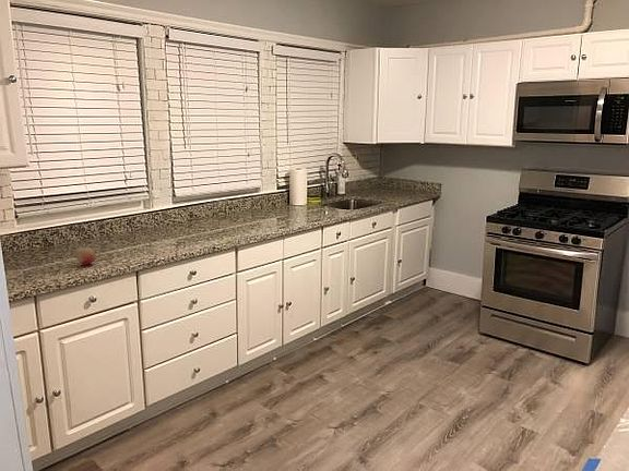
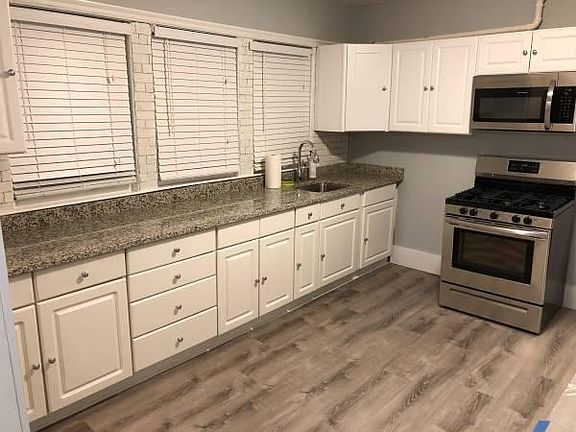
- fruit [75,246,97,266]
